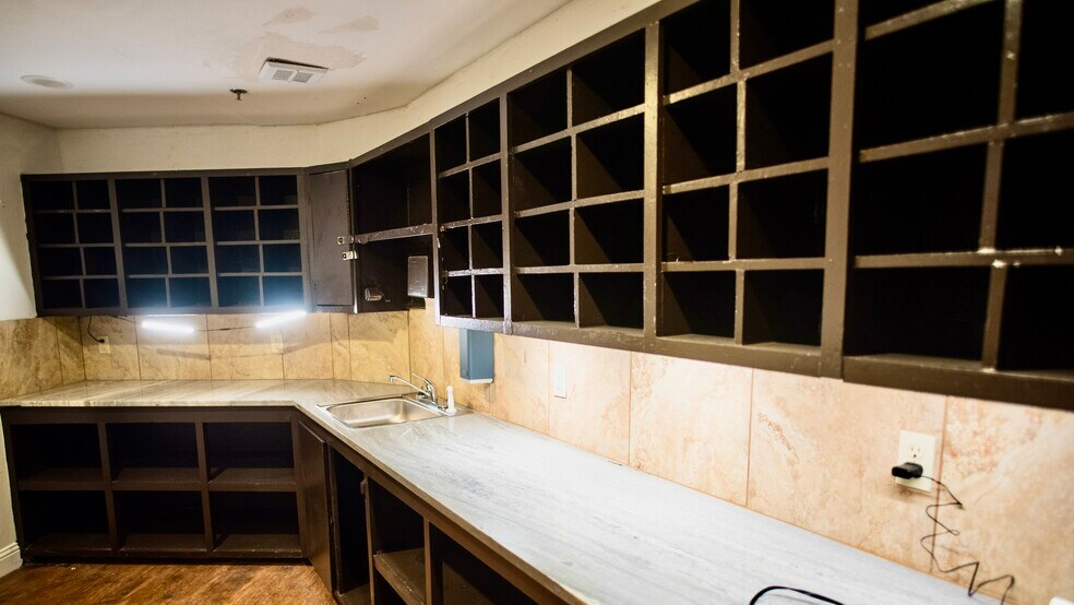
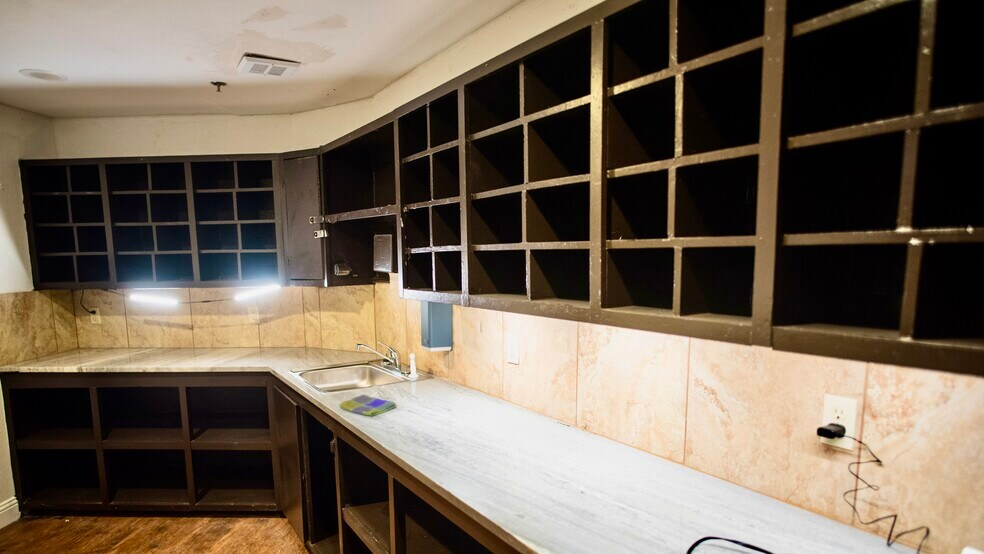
+ dish towel [339,393,397,417]
